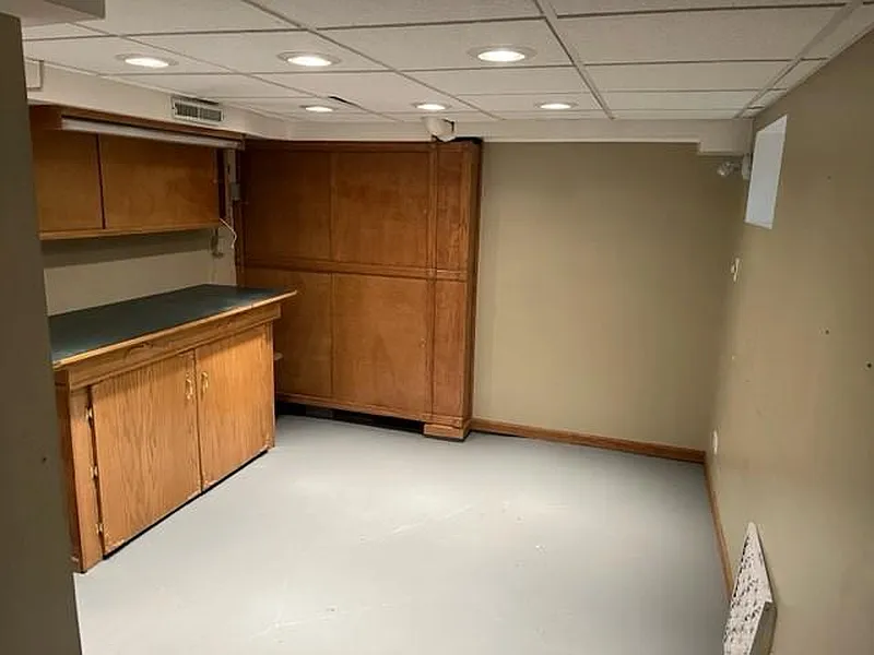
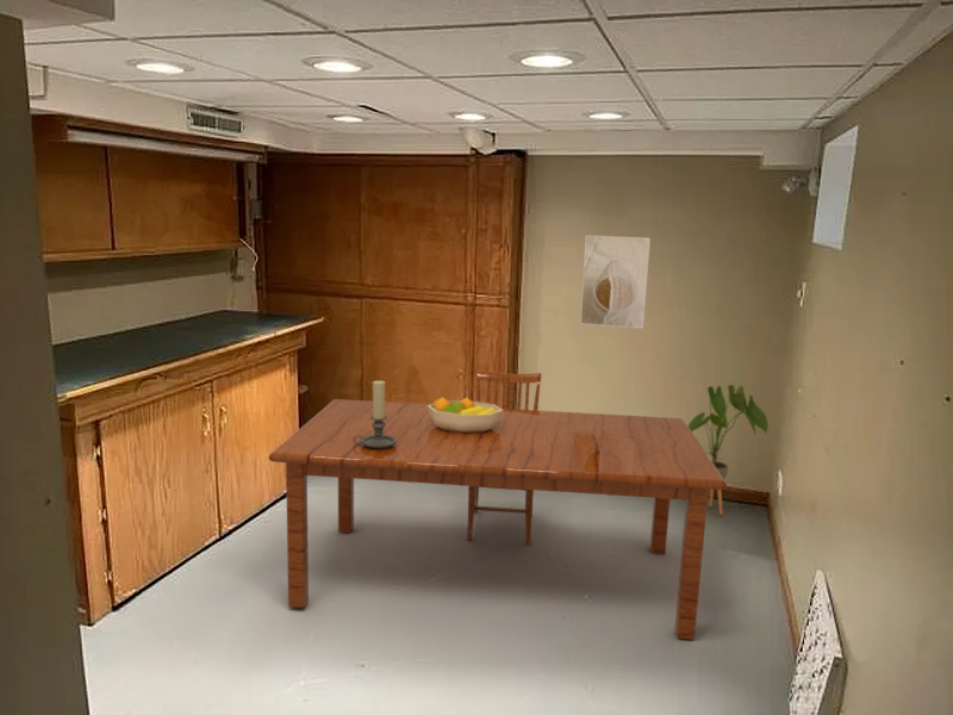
+ dining table [267,369,728,640]
+ candle holder [354,380,397,449]
+ house plant [687,384,770,516]
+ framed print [579,234,652,330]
+ fruit bowl [428,396,503,433]
